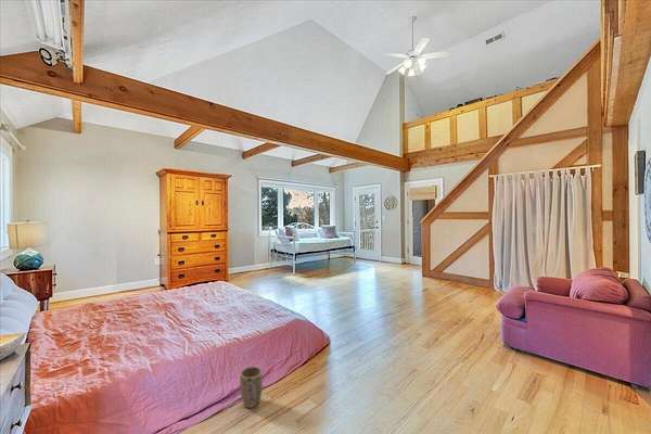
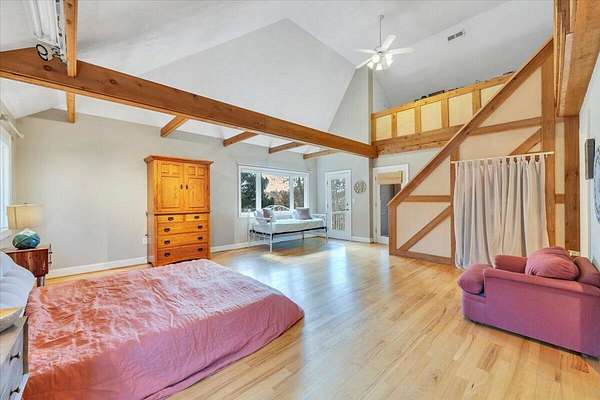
- plant pot [239,366,264,409]
